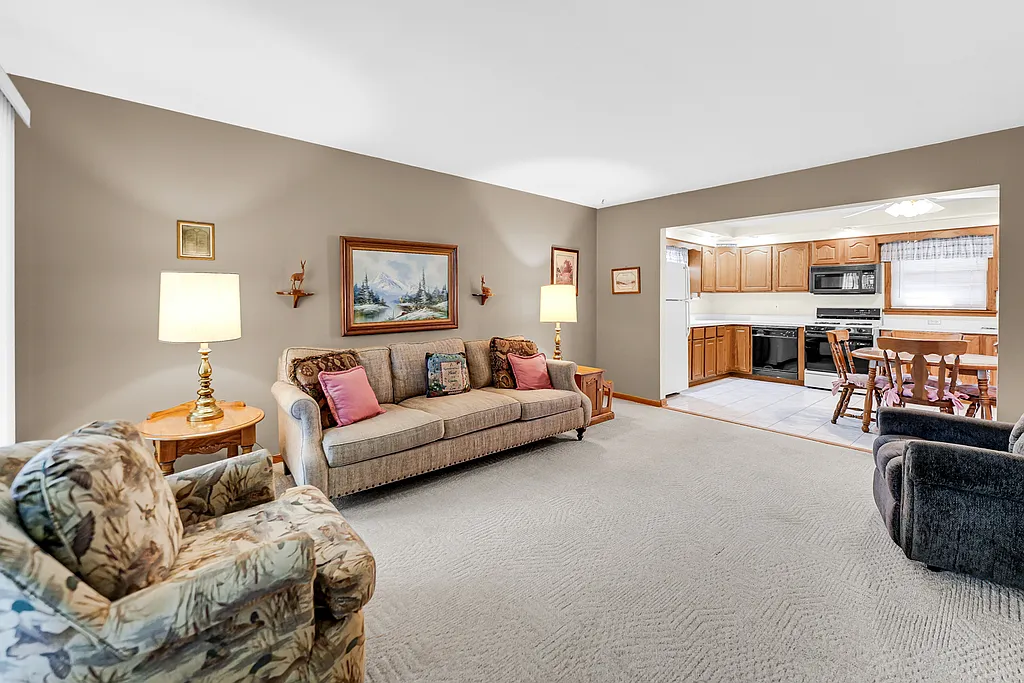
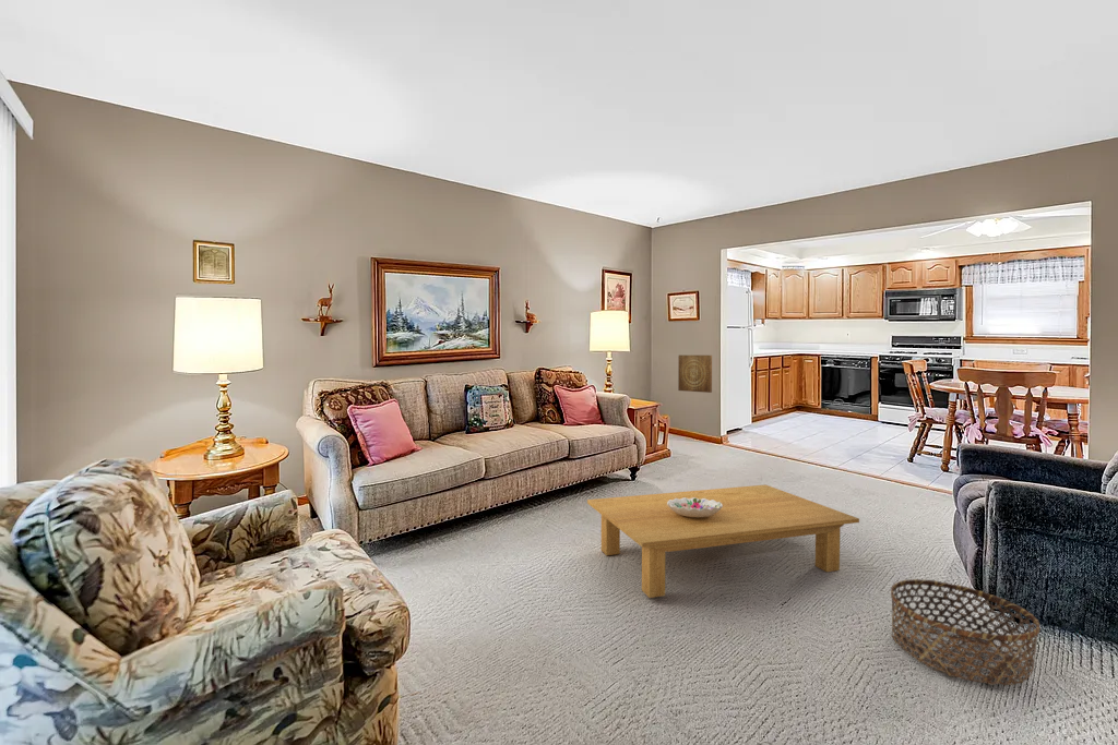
+ wall art [677,355,713,394]
+ decorative bowl [667,497,723,517]
+ coffee table [586,483,860,599]
+ basket [890,578,1042,686]
